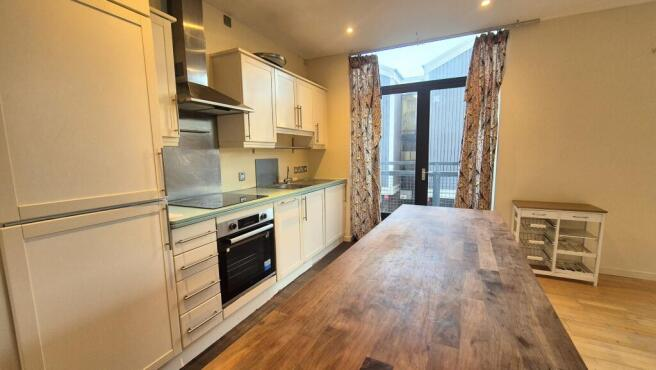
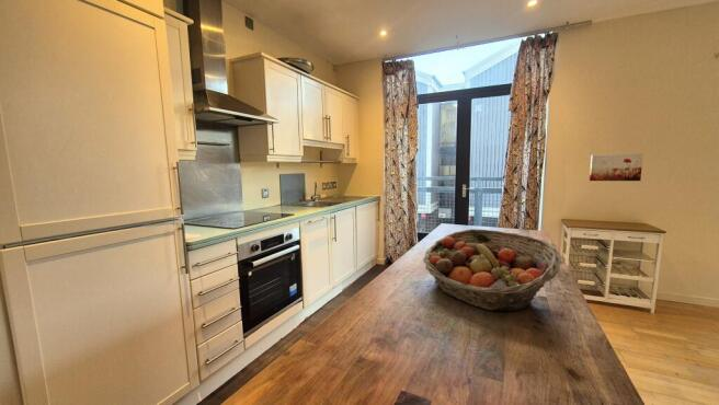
+ fruit basket [422,228,562,312]
+ wall art [589,153,644,182]
